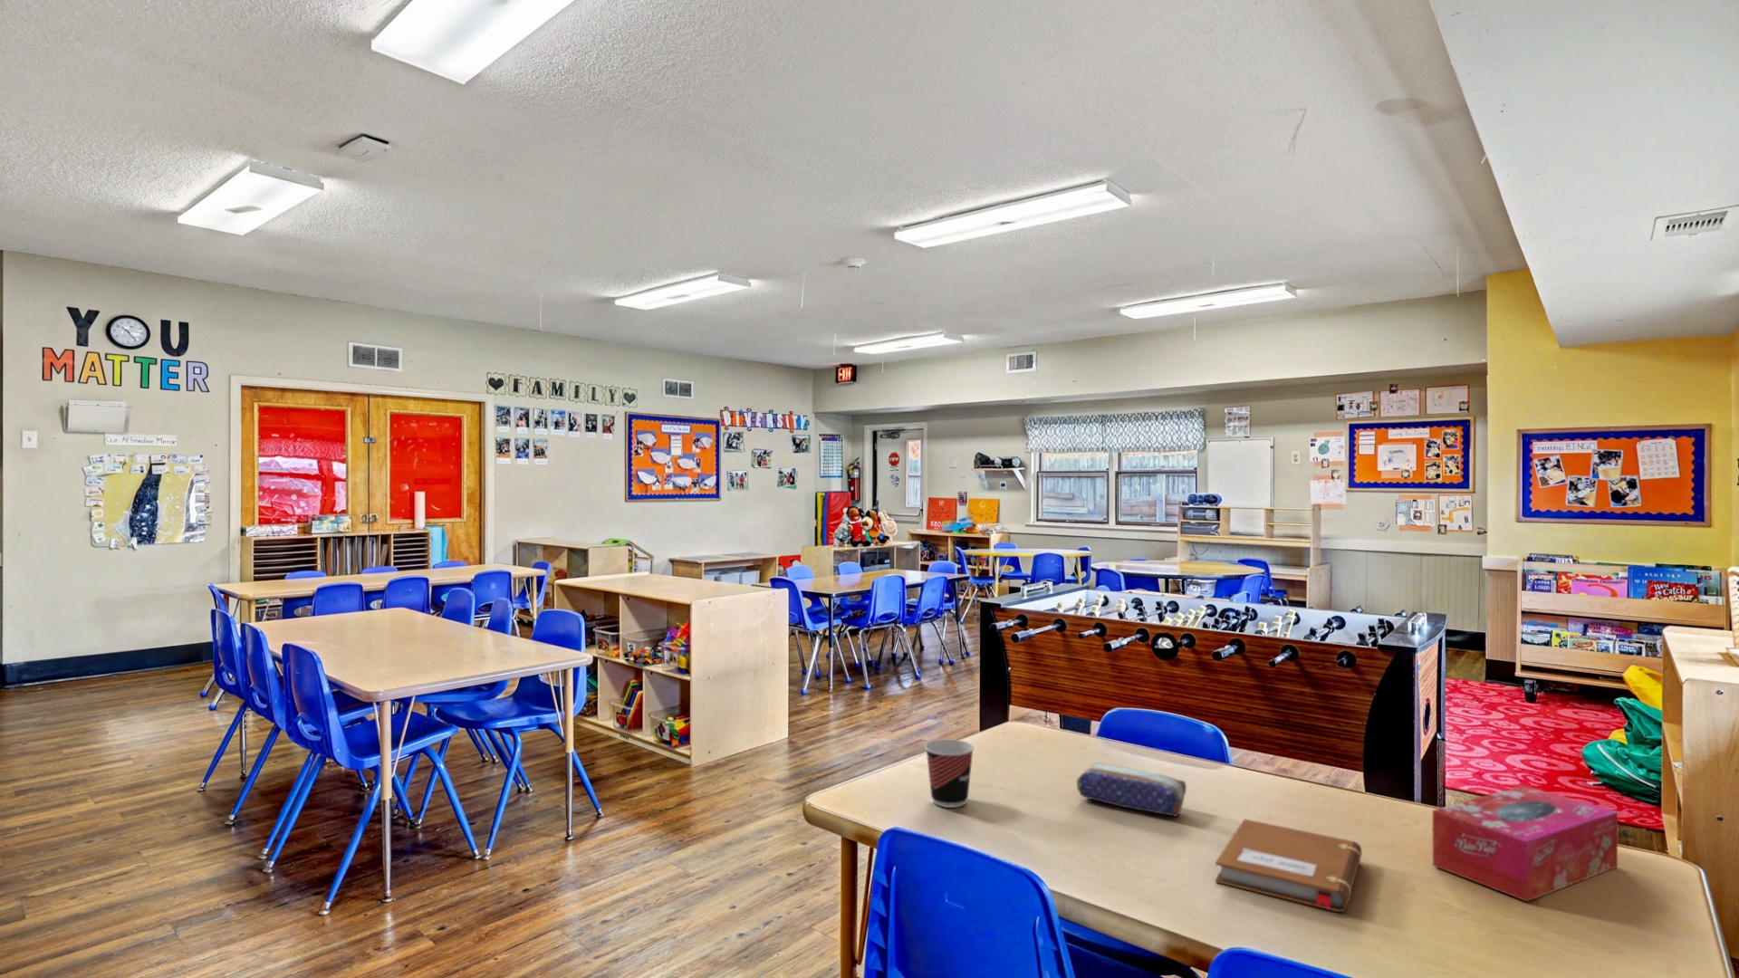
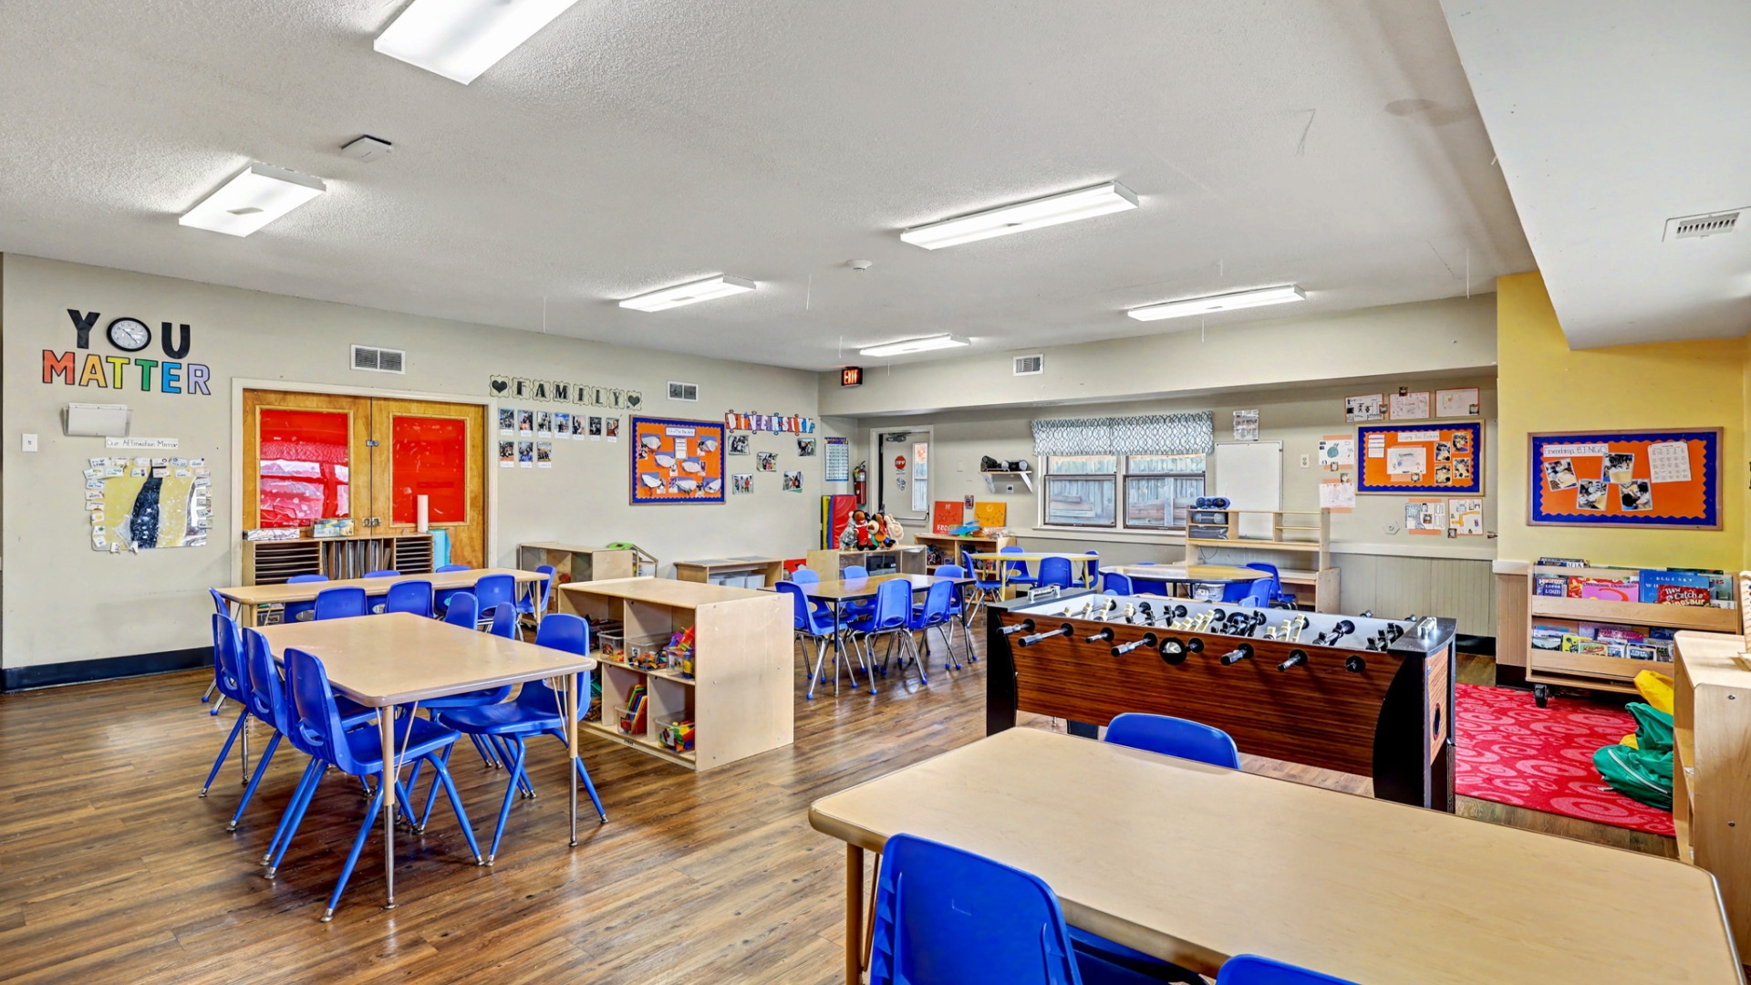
- tissue box [1432,785,1618,903]
- cup [923,739,975,808]
- notebook [1215,818,1363,912]
- pencil case [1076,763,1187,818]
